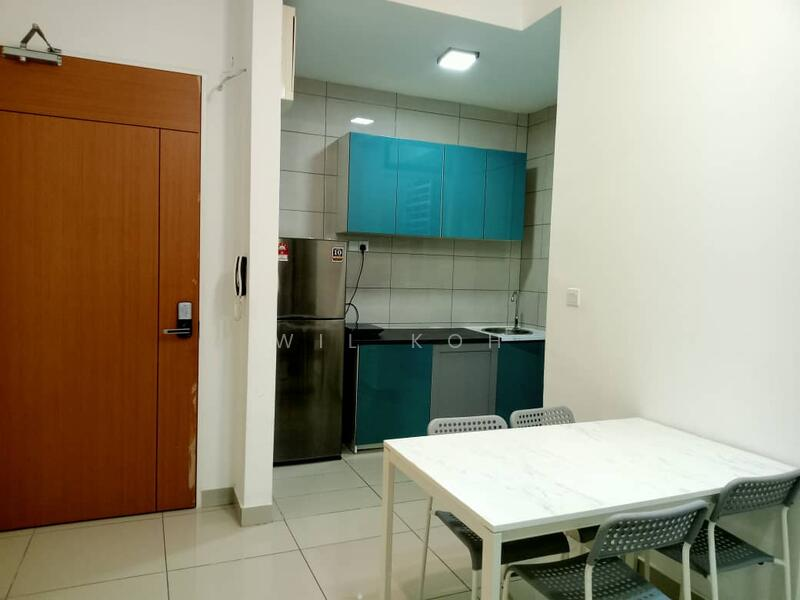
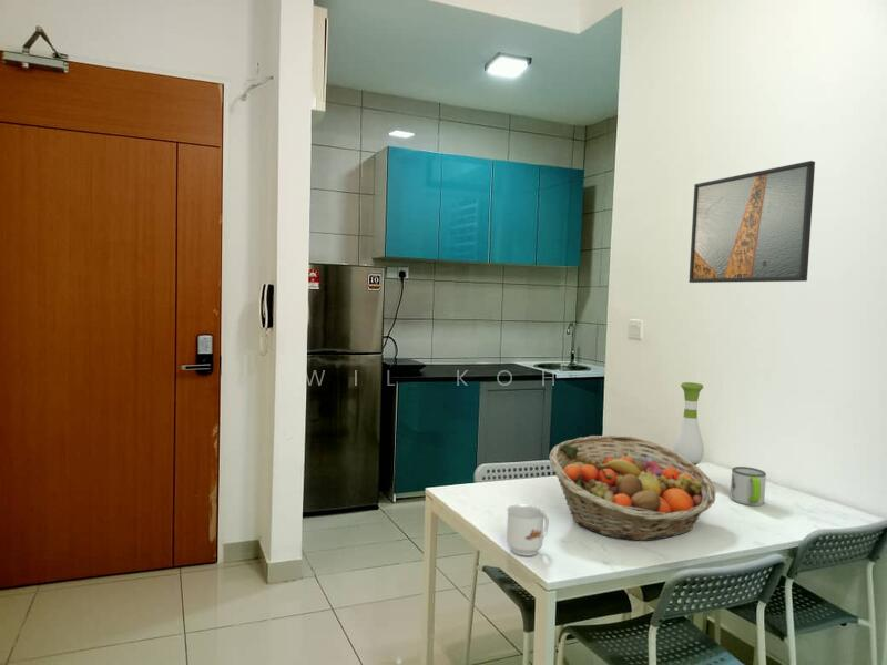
+ vase [672,381,705,466]
+ mug [730,466,767,507]
+ fruit basket [548,434,717,542]
+ mug [506,503,550,557]
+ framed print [687,160,816,284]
